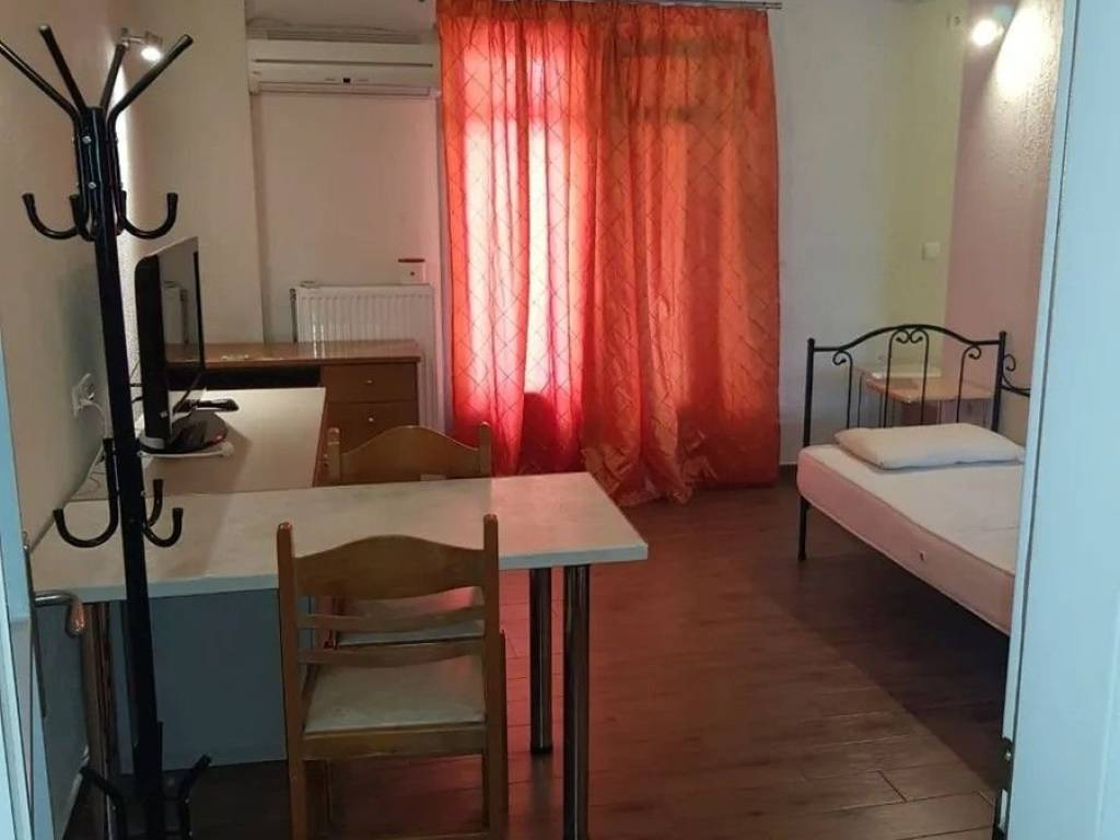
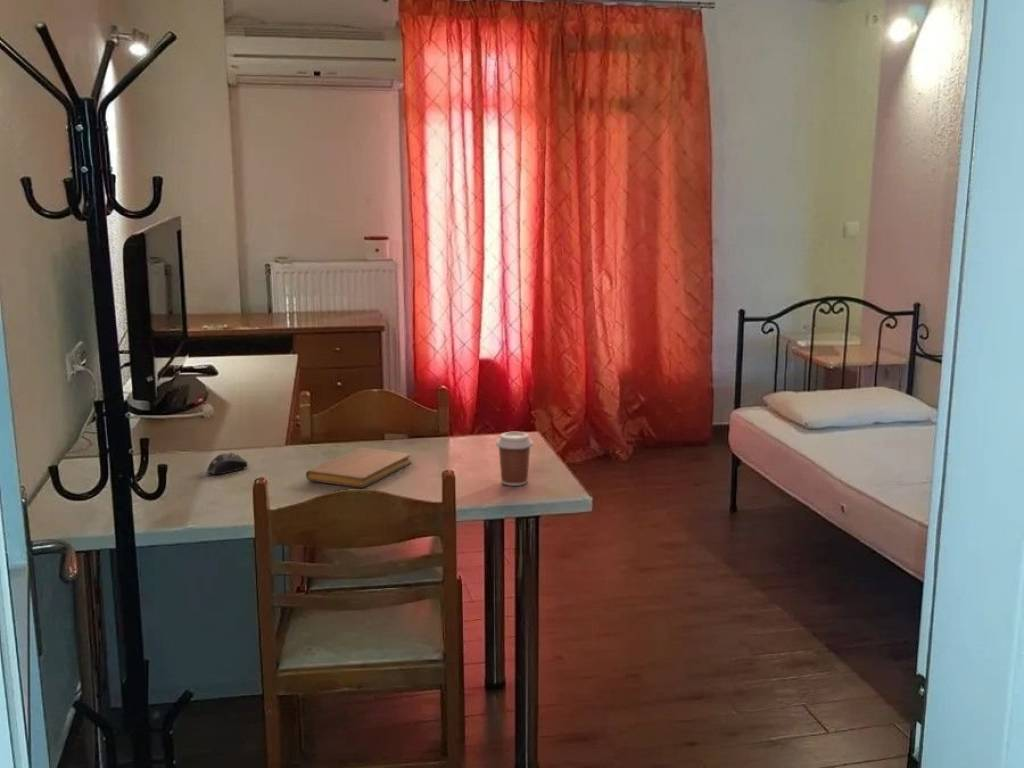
+ computer mouse [206,451,248,475]
+ notebook [305,447,412,489]
+ coffee cup [495,431,534,487]
